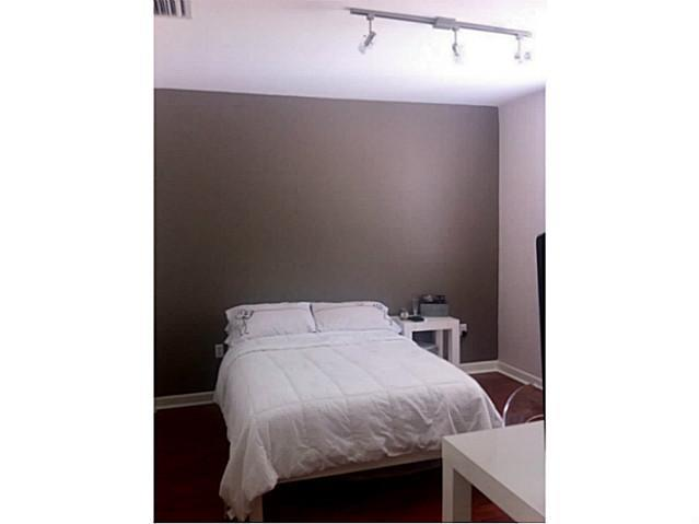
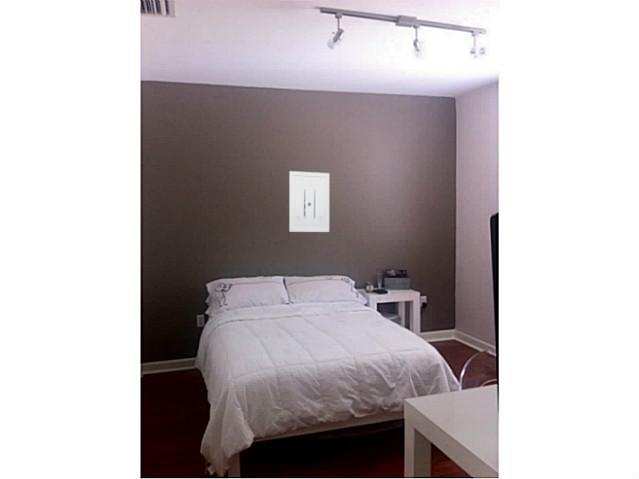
+ wall art [288,170,330,233]
